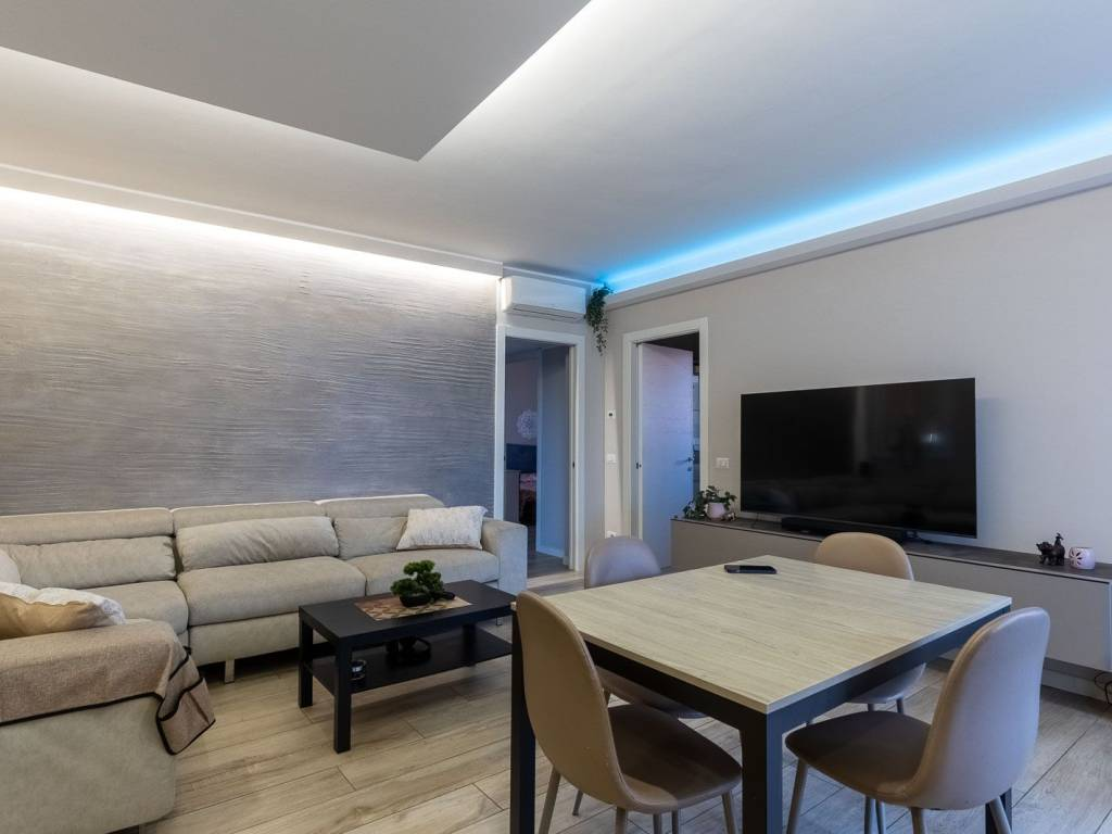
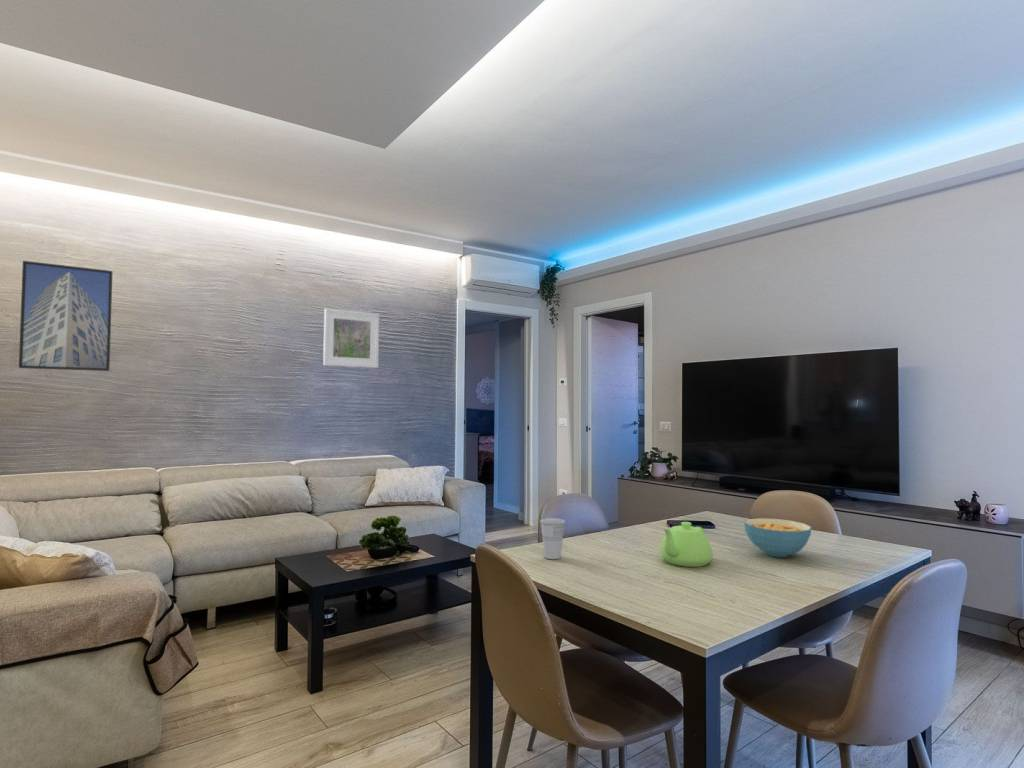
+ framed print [18,260,114,372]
+ cereal bowl [743,517,813,558]
+ teapot [660,521,714,568]
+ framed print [322,307,380,369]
+ cup [539,517,567,560]
